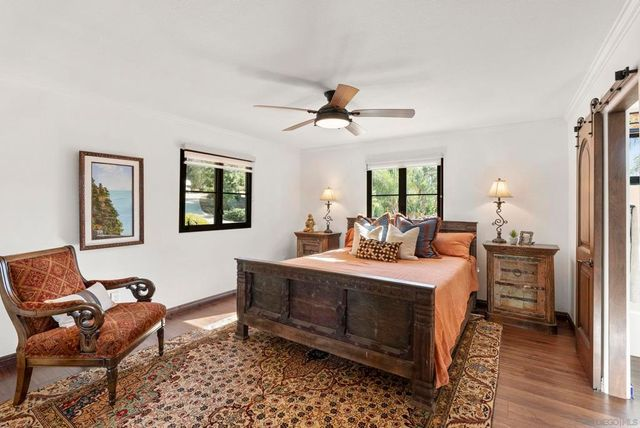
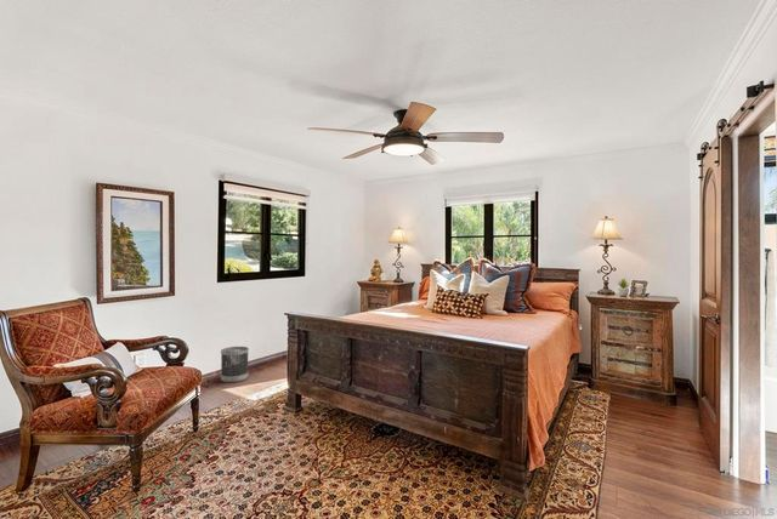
+ wastebasket [220,346,250,383]
